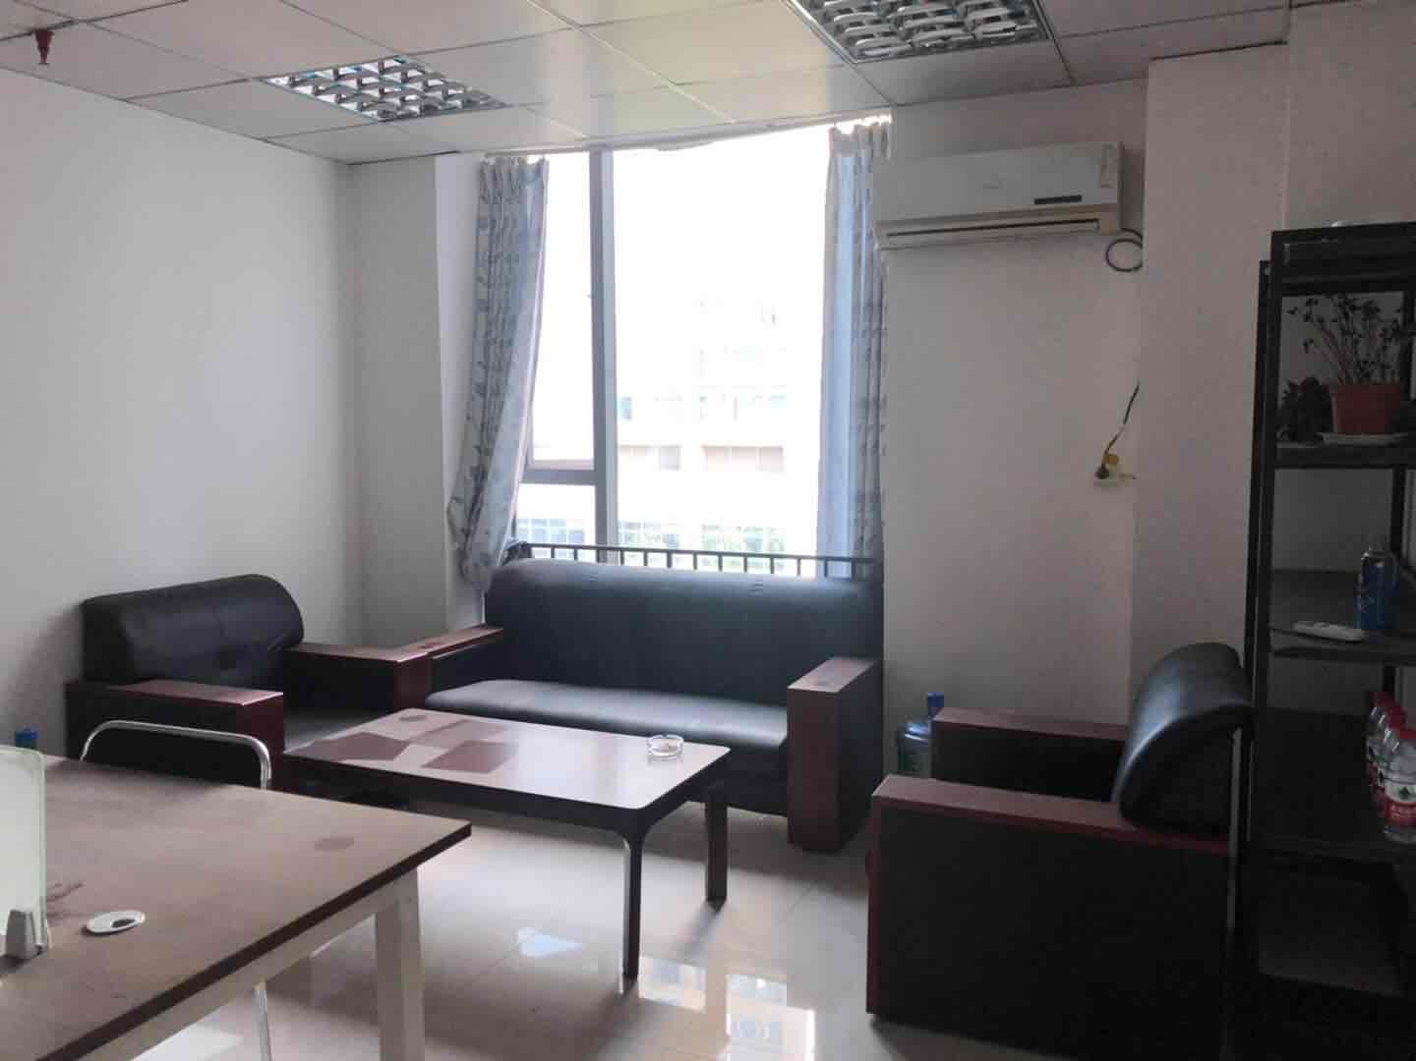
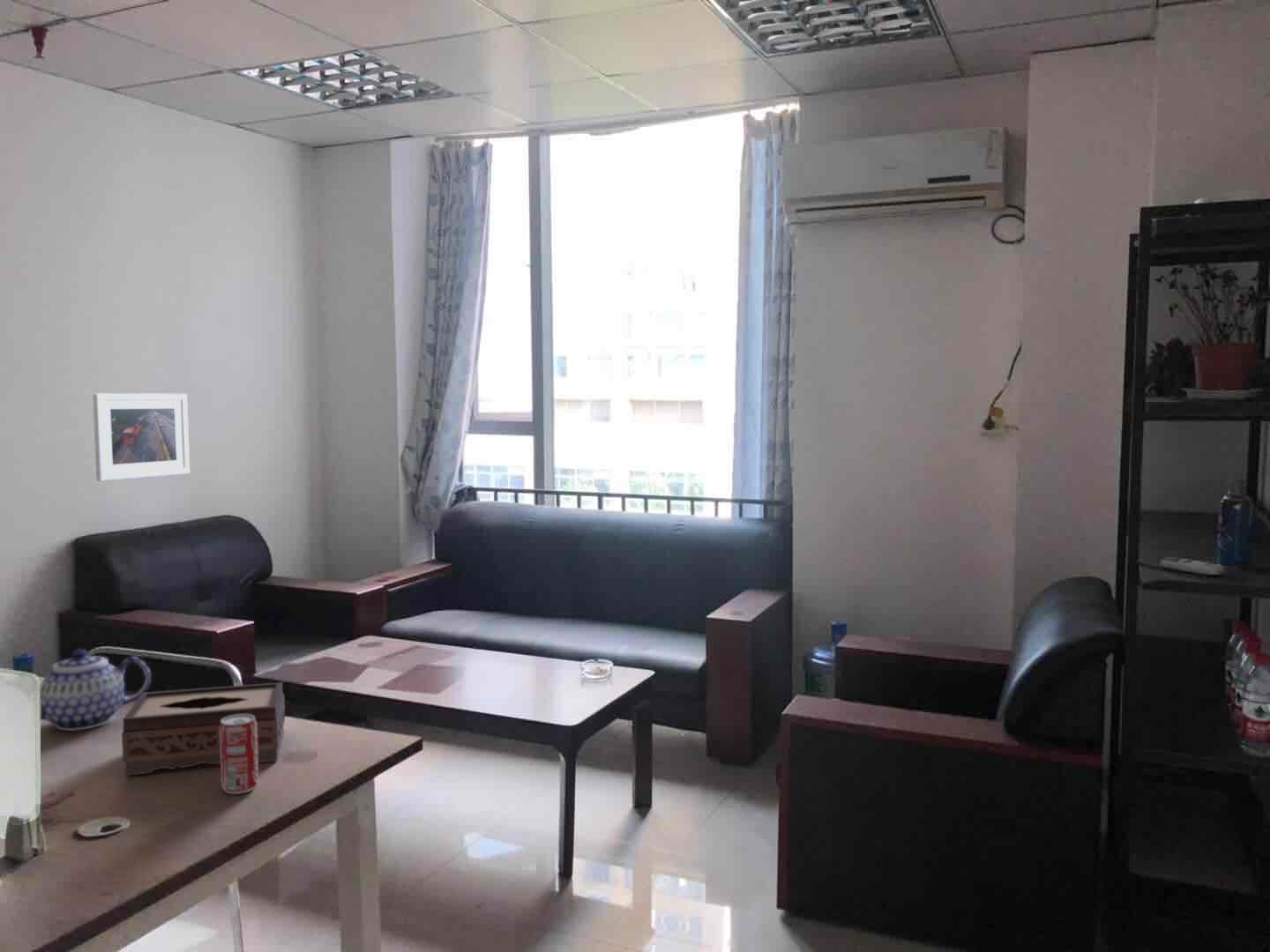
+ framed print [92,392,191,482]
+ beverage can [220,714,259,795]
+ teapot [40,648,152,732]
+ tissue box [121,681,286,777]
